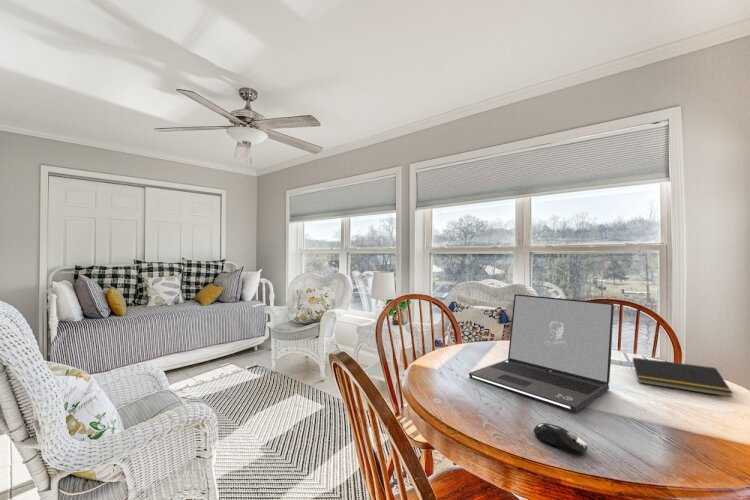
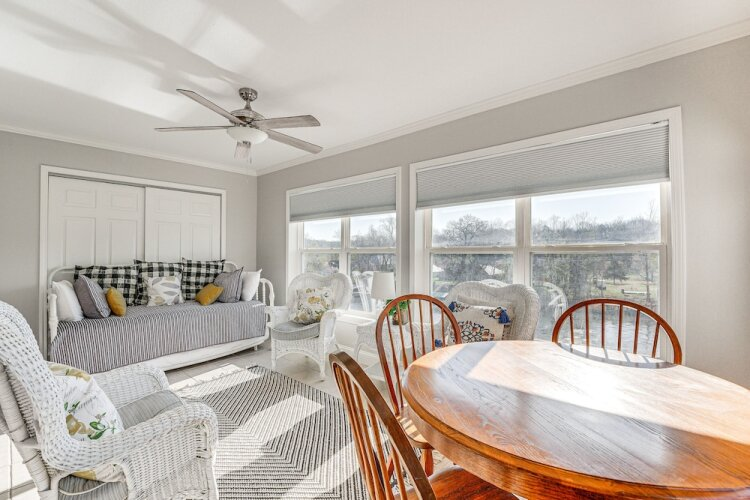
- notepad [630,357,734,398]
- laptop [468,293,615,413]
- computer mouse [532,422,588,456]
